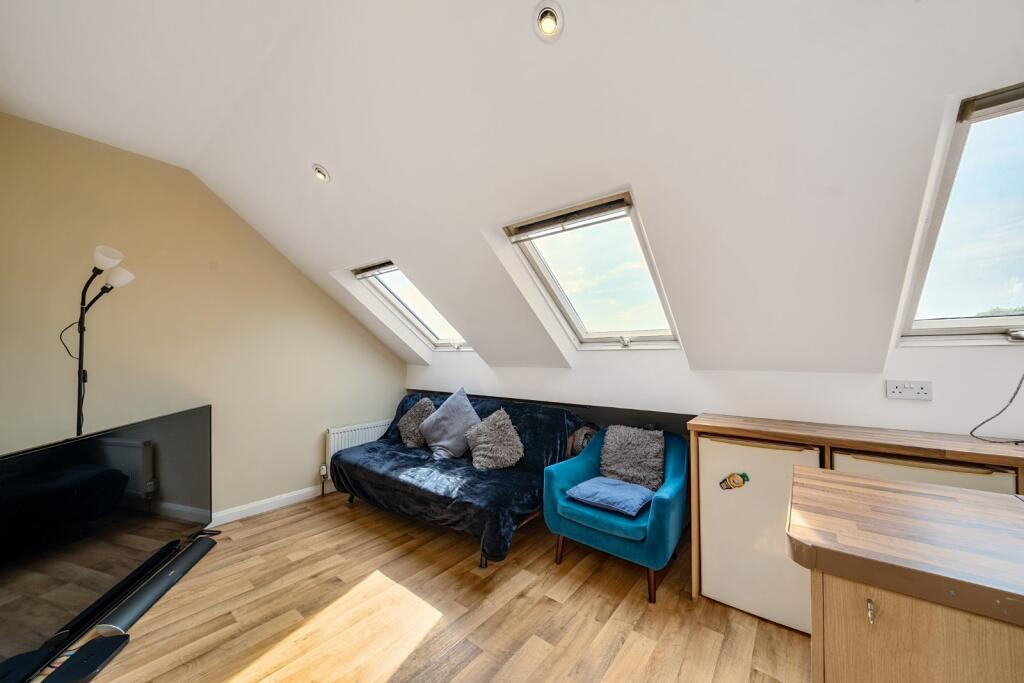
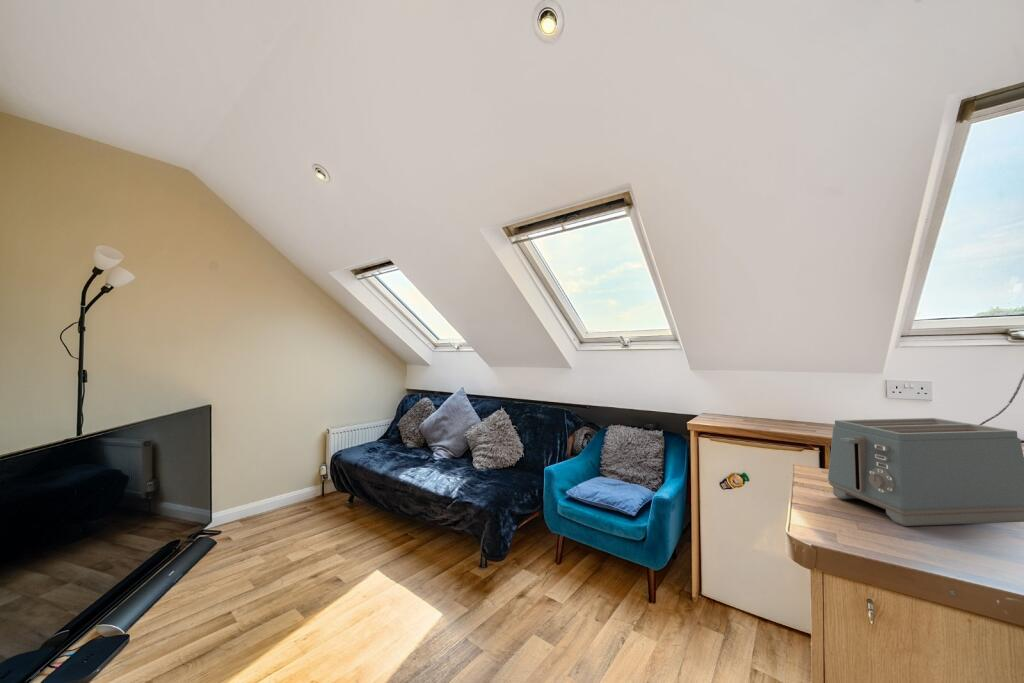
+ toaster [827,417,1024,527]
